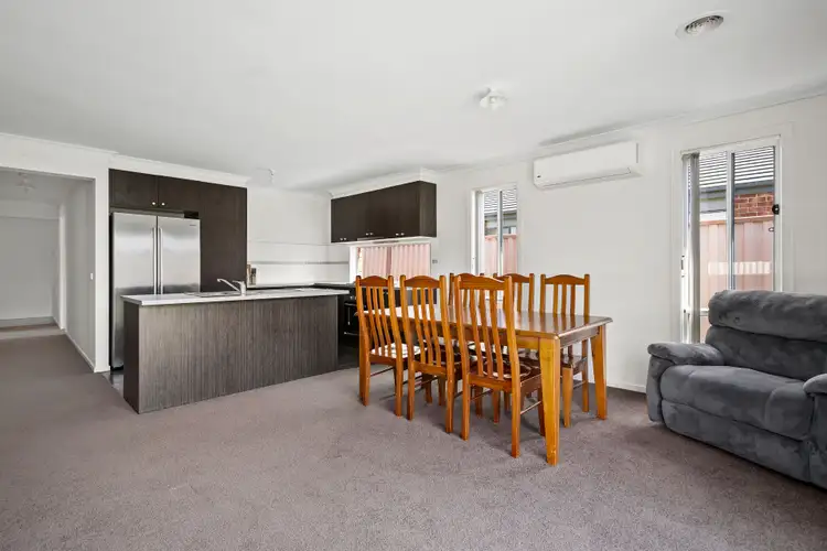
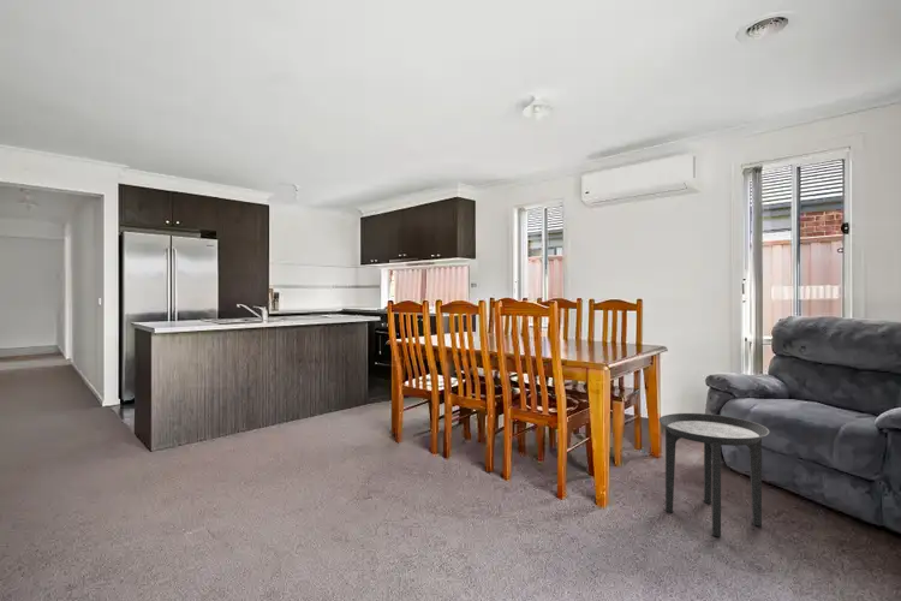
+ side table [658,412,770,538]
